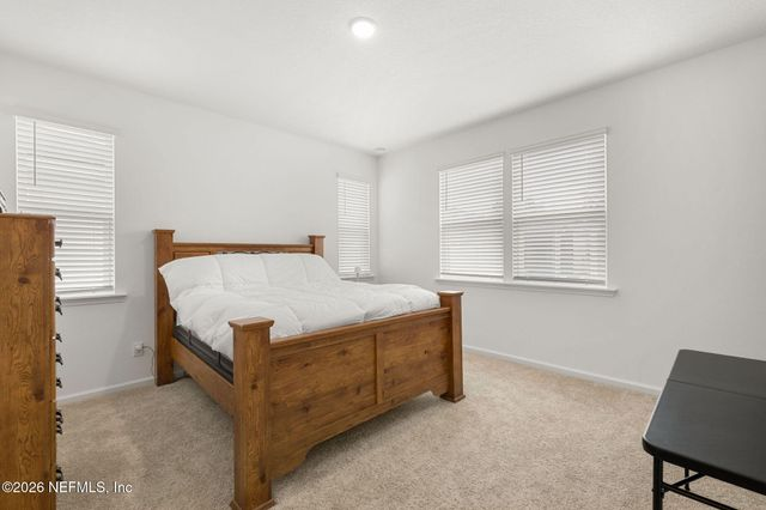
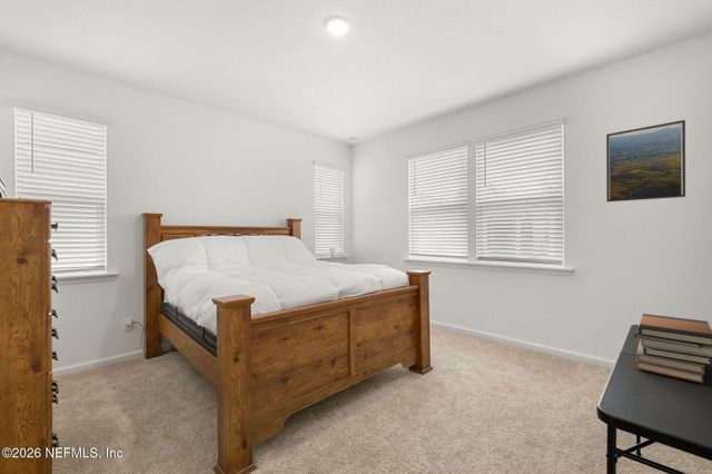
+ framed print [605,119,686,203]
+ book stack [633,313,712,384]
